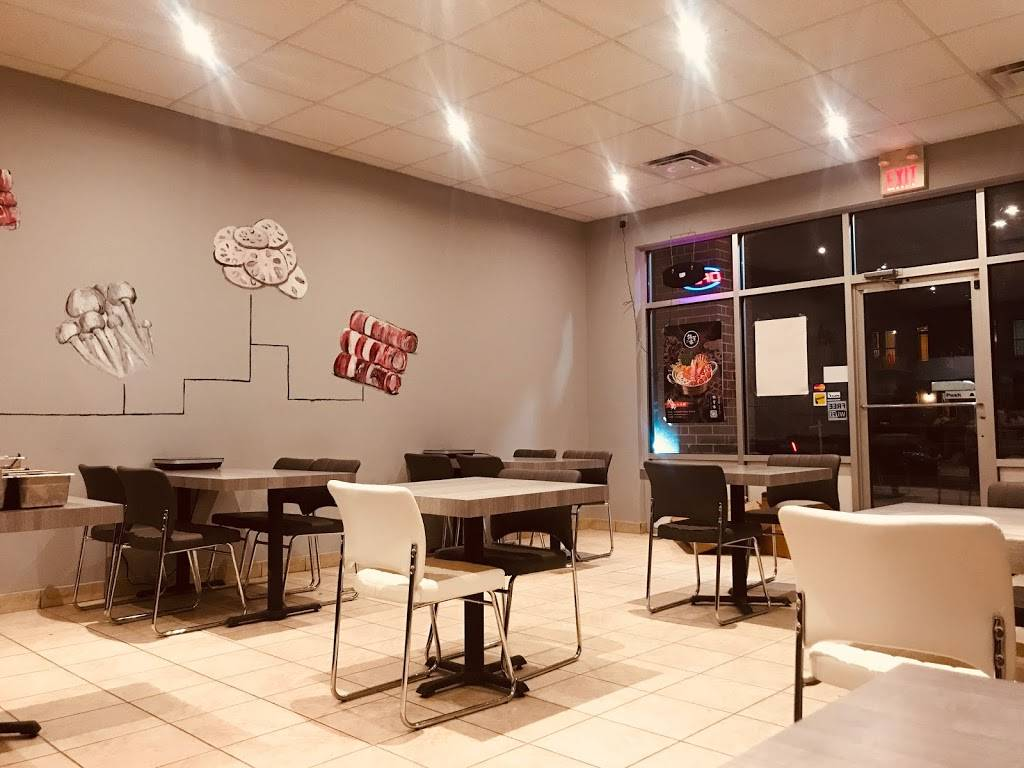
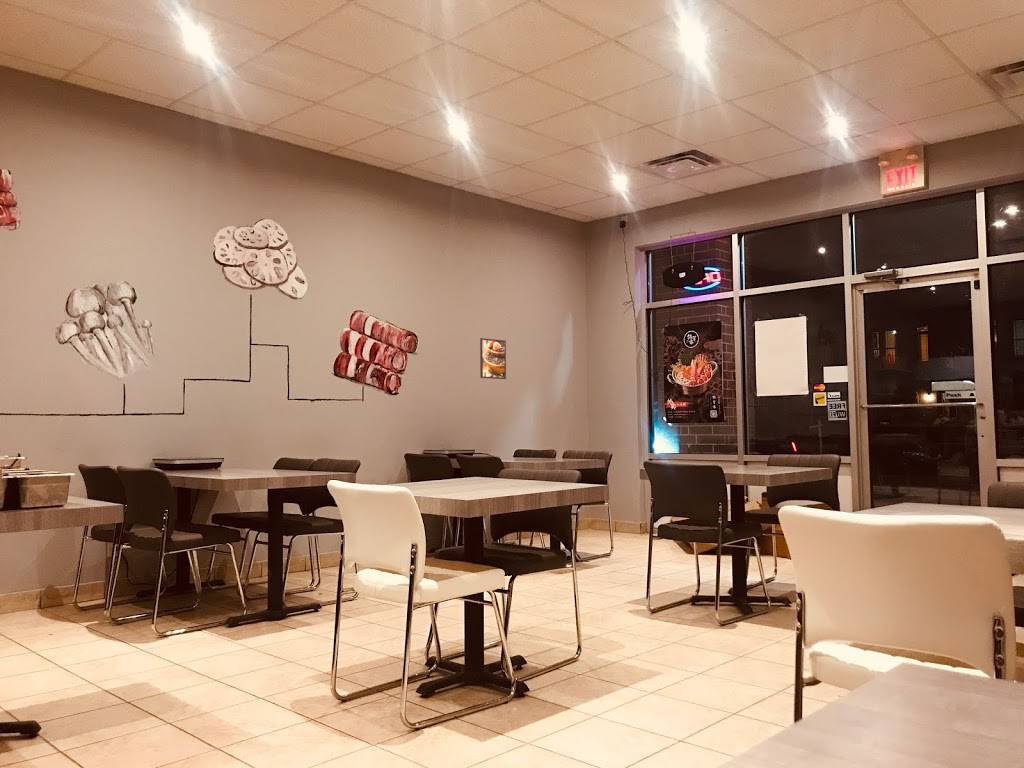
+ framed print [479,337,507,380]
